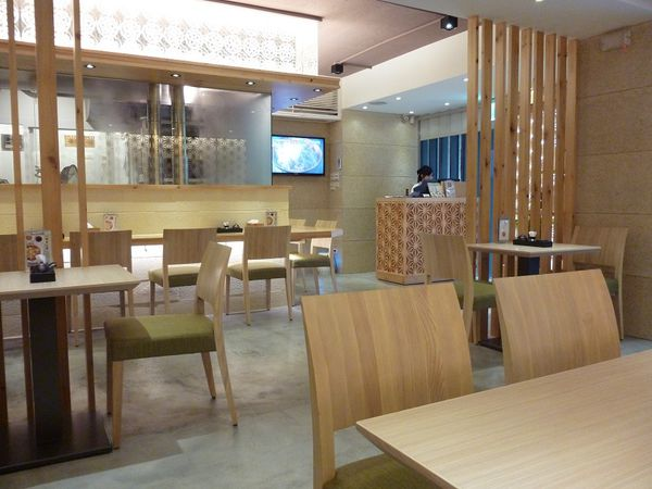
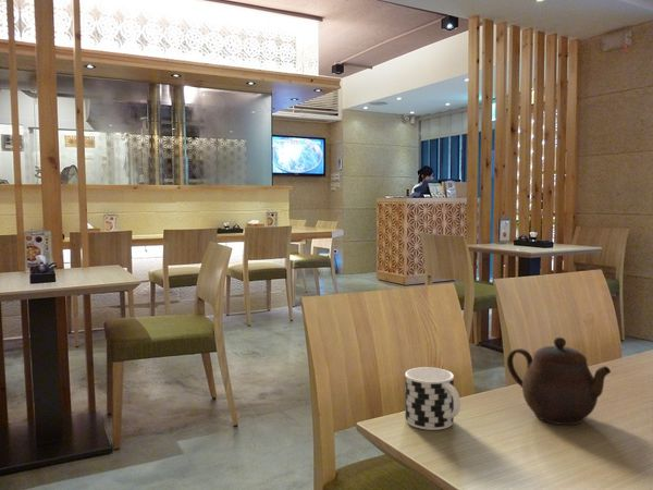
+ teapot [506,336,612,426]
+ cup [404,366,461,431]
